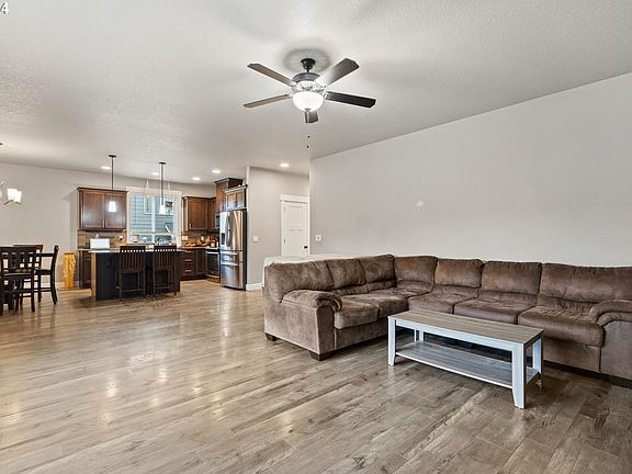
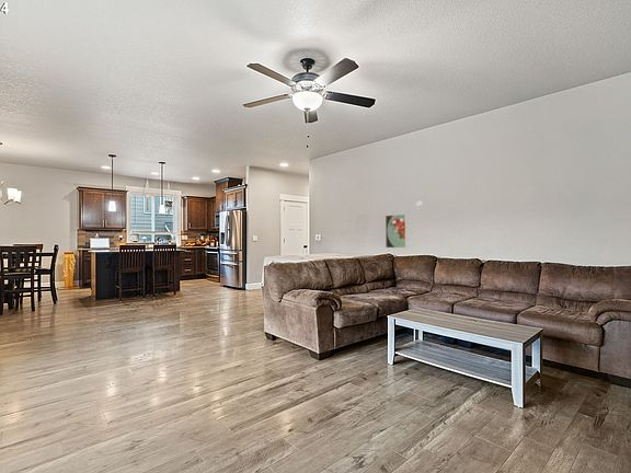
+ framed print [385,214,408,250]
